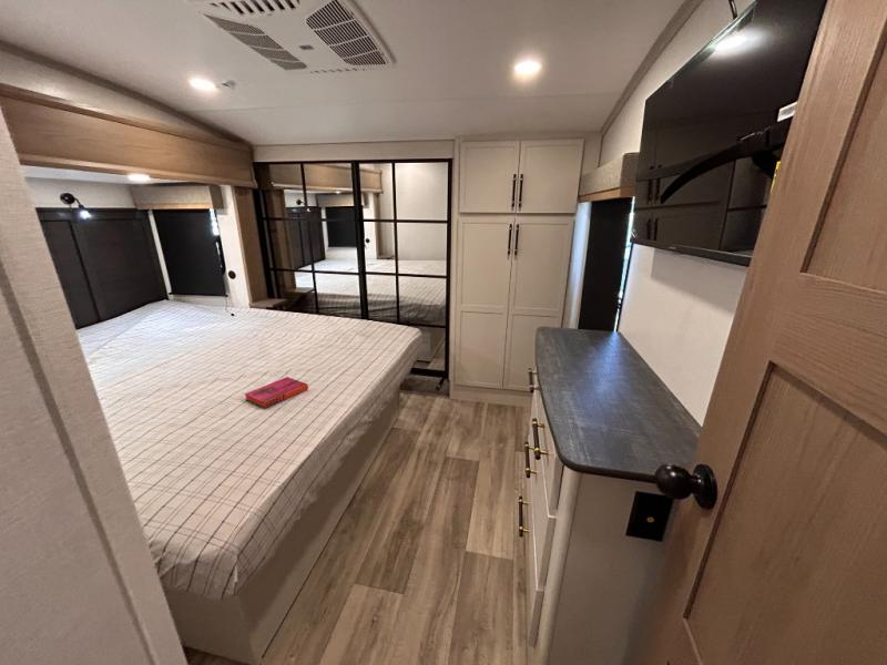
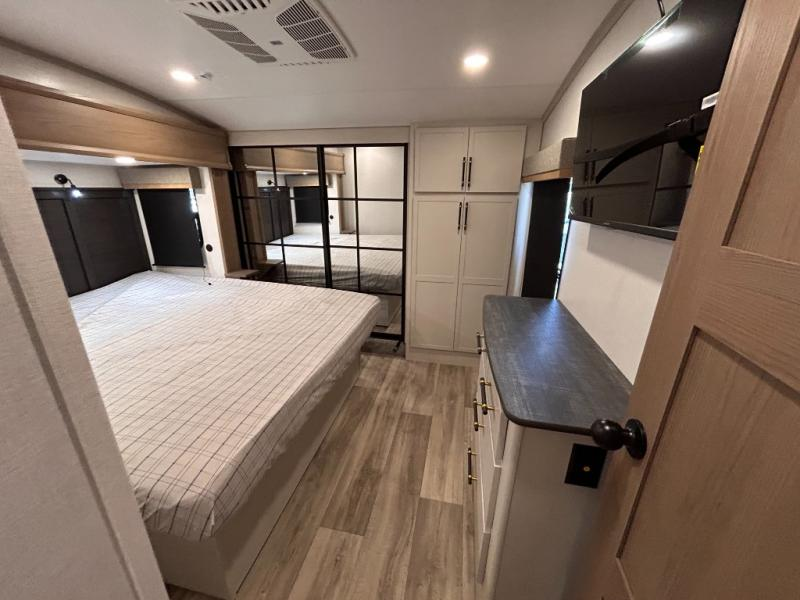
- hardback book [243,376,309,409]
